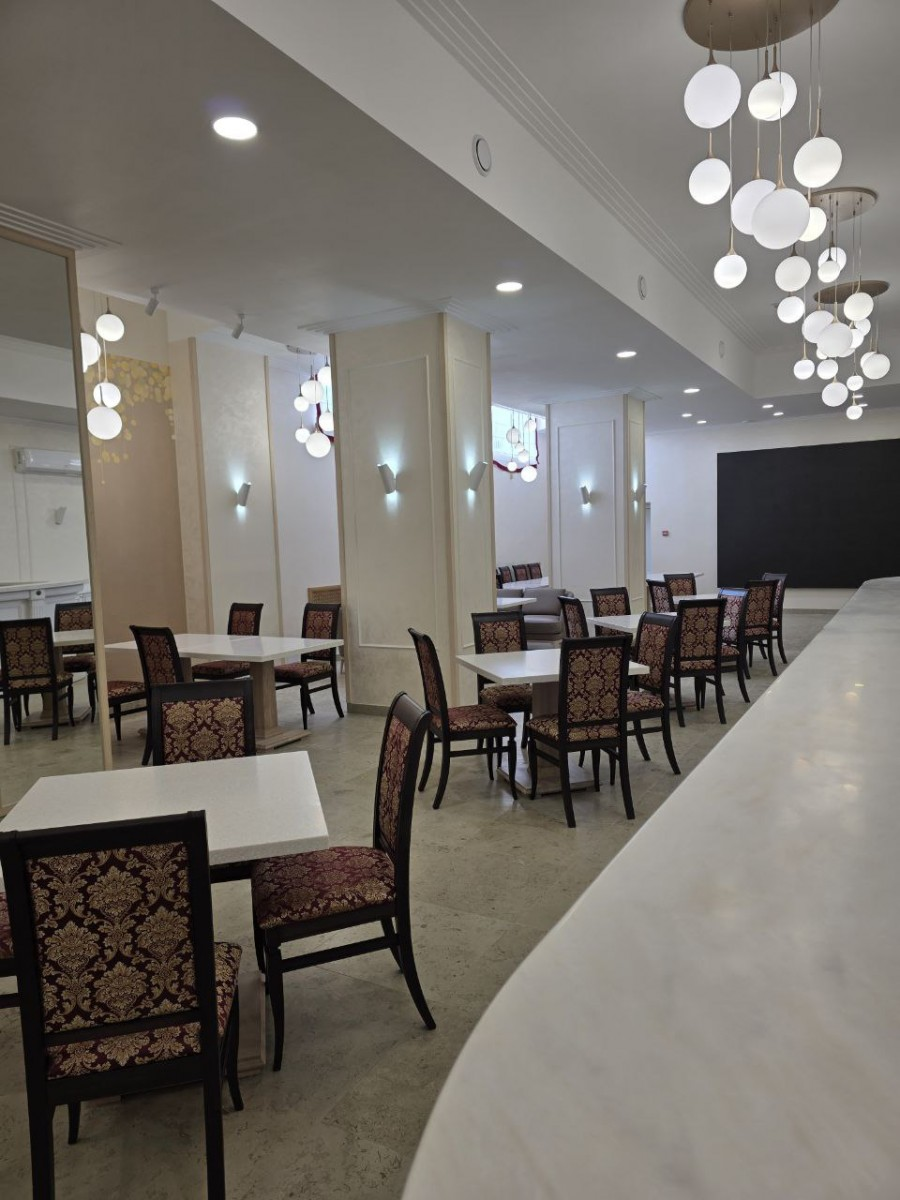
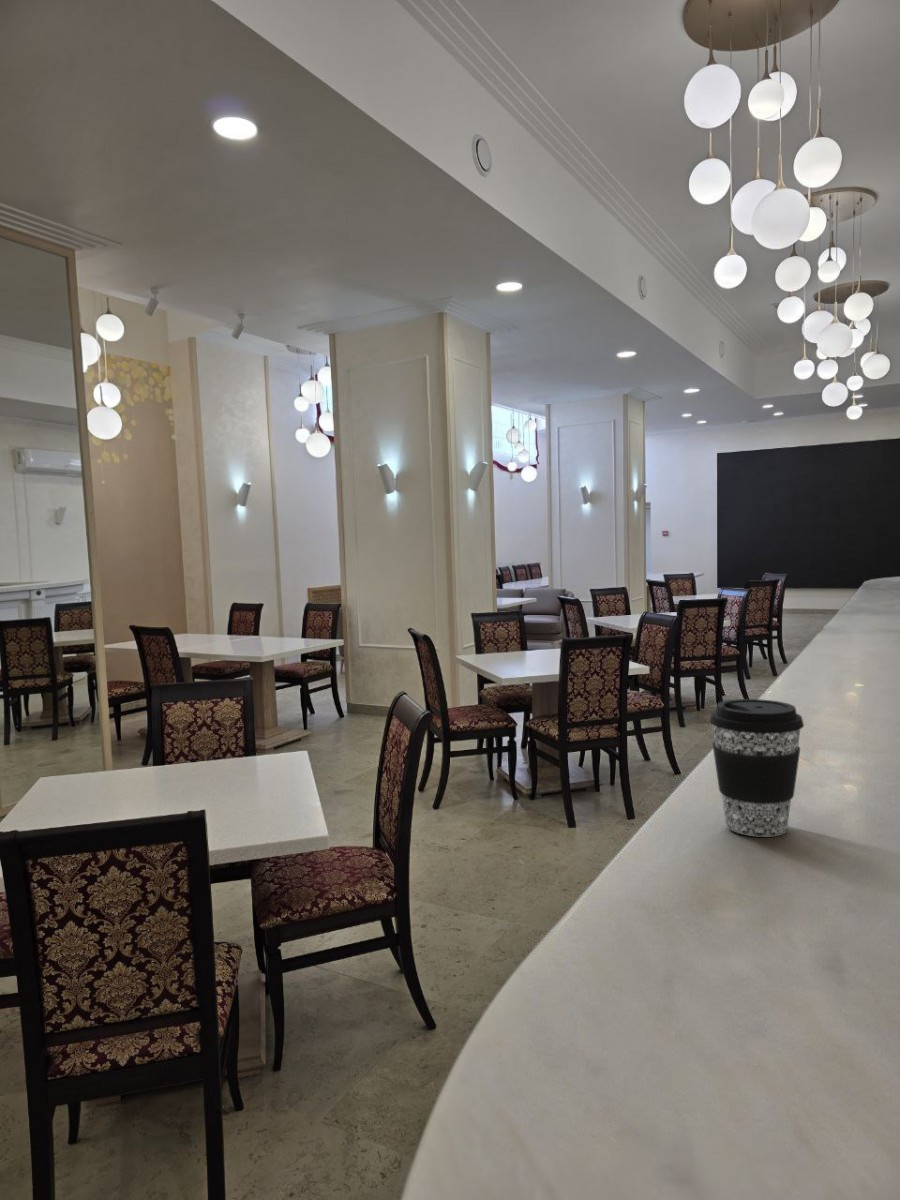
+ coffee cup [709,698,805,838]
